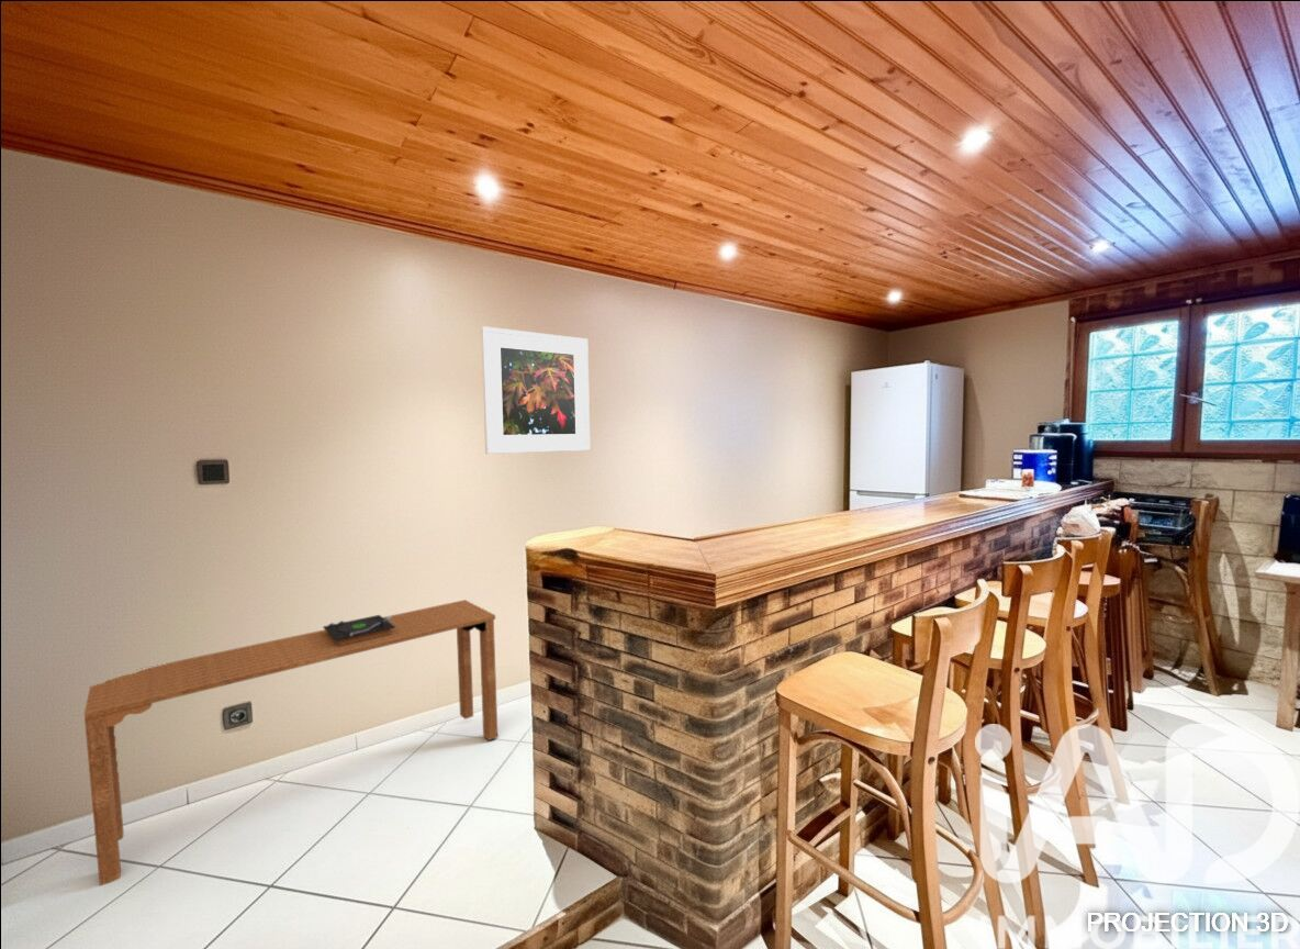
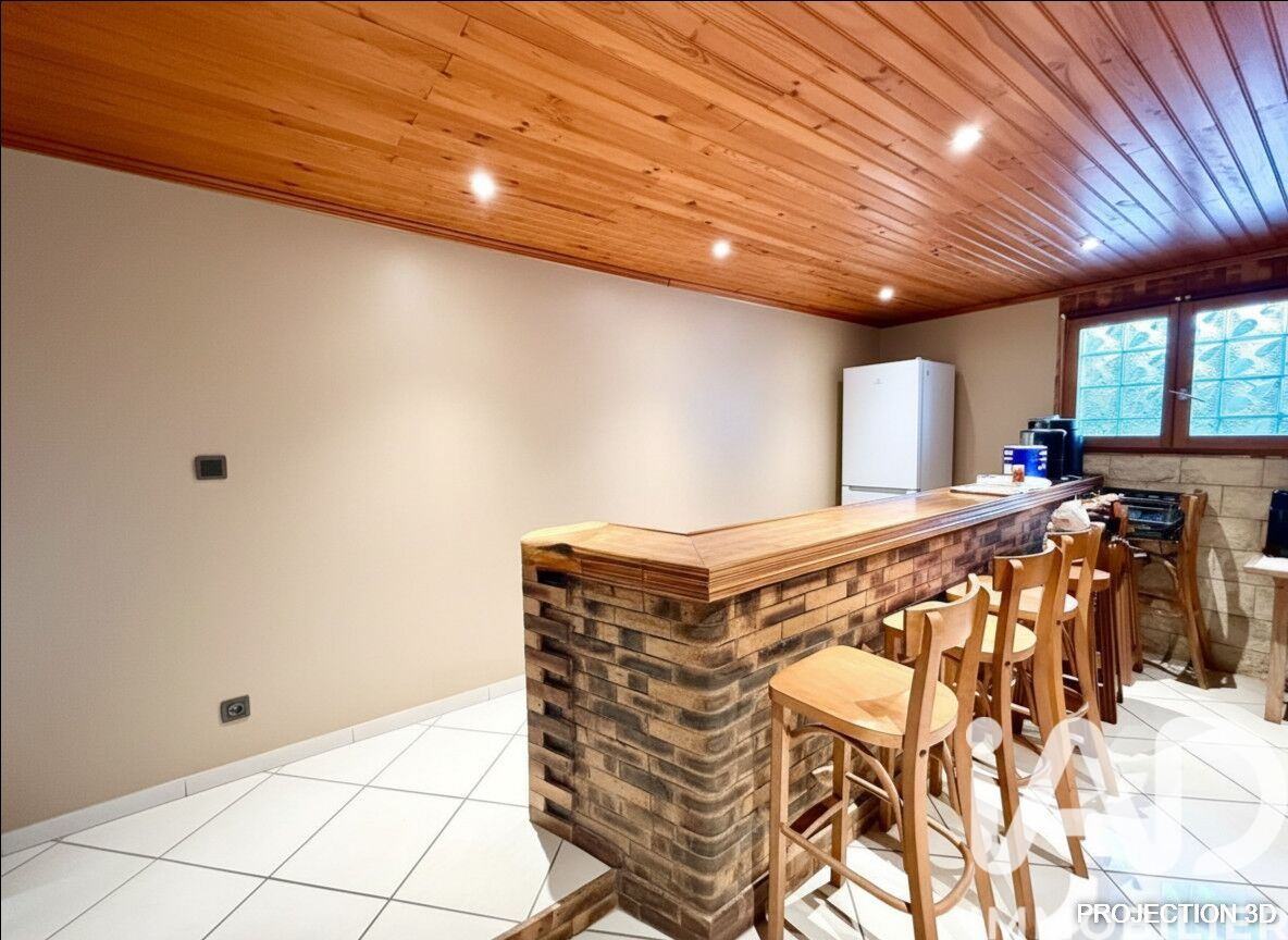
- console table [83,599,498,886]
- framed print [480,325,591,455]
